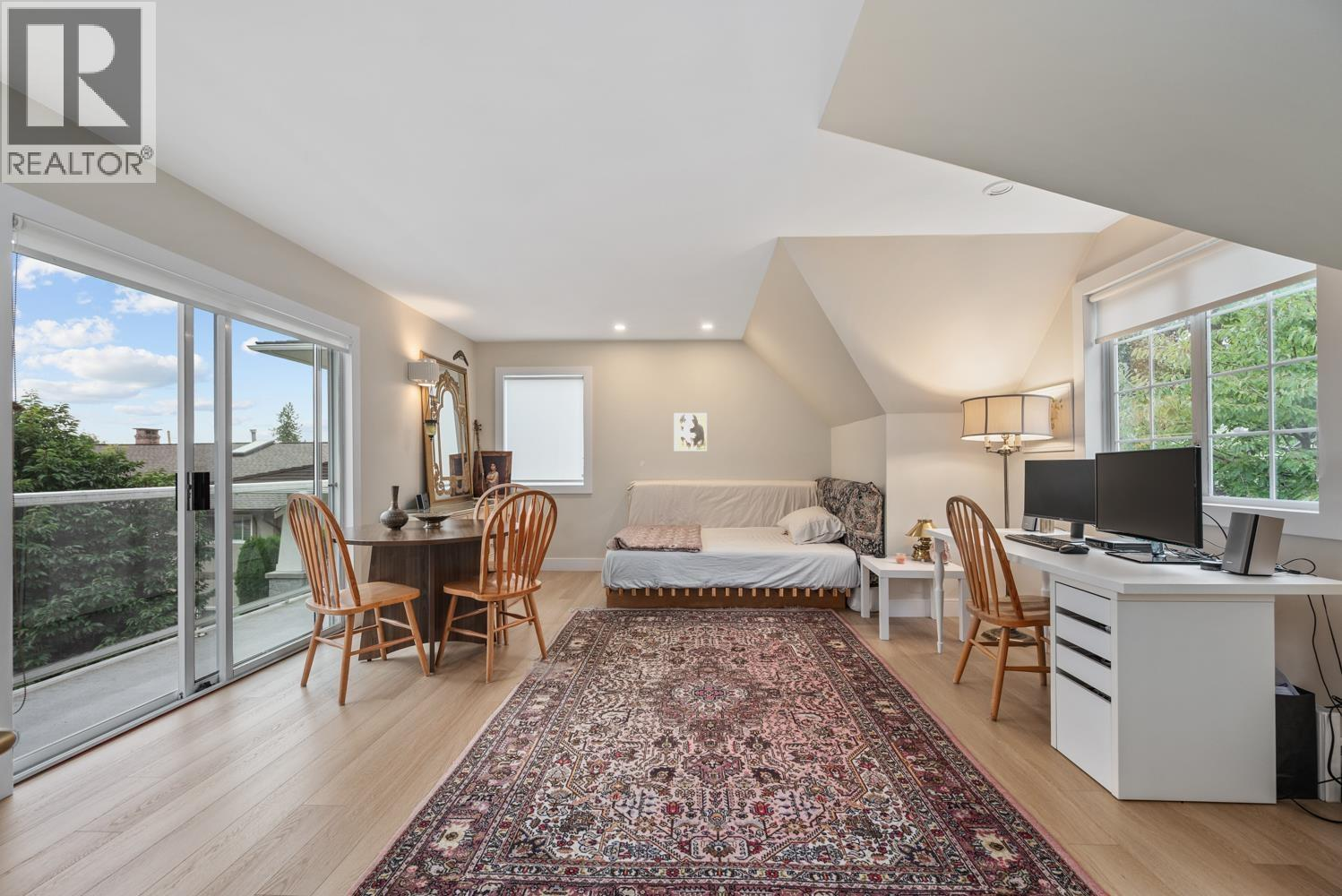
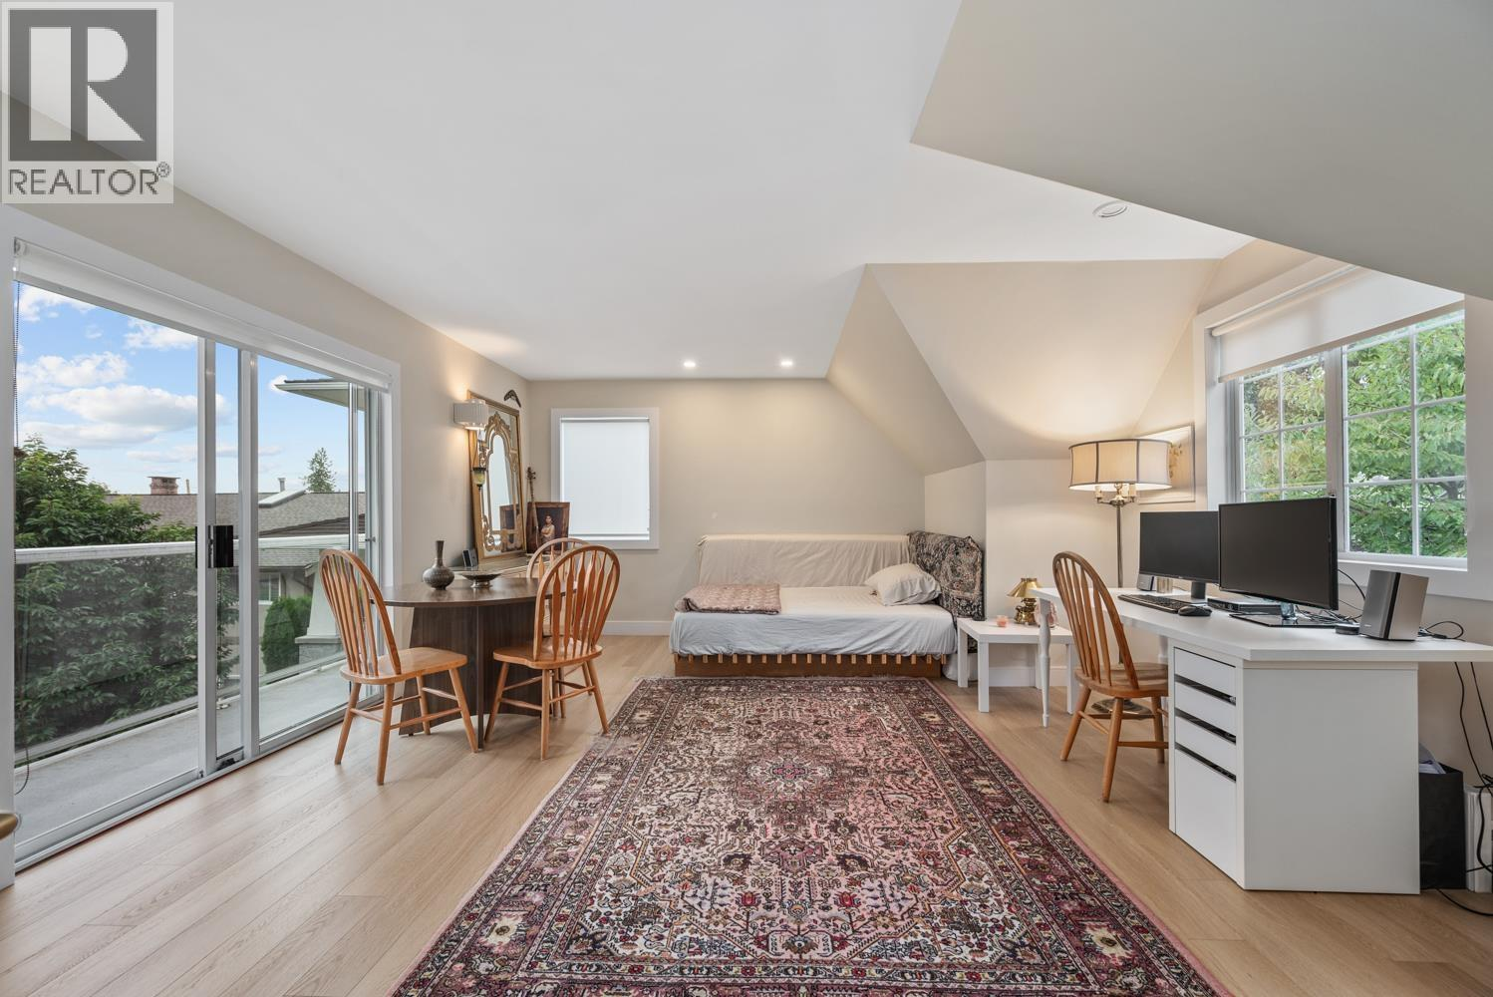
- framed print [673,412,708,452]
